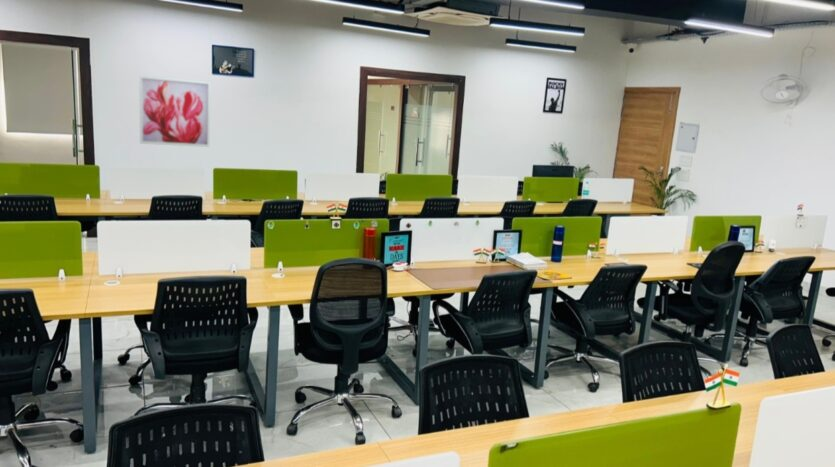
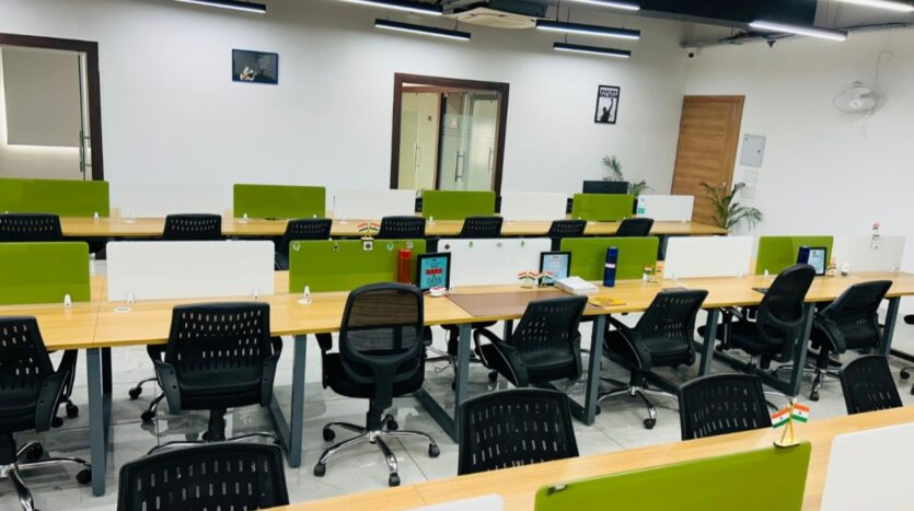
- wall art [139,75,212,148]
